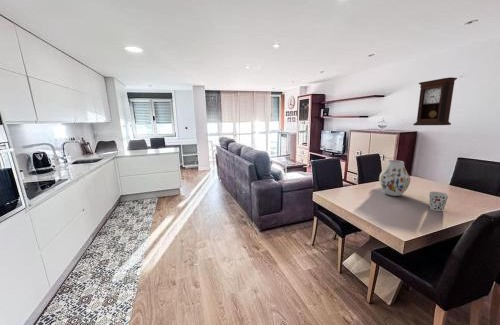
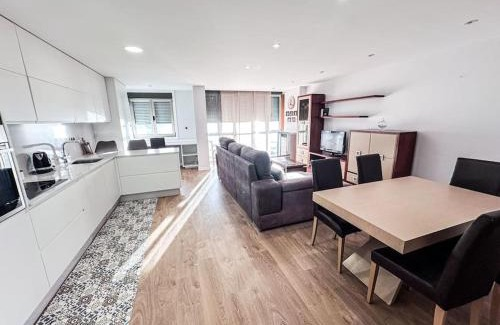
- vase [378,159,411,197]
- pendulum clock [413,76,458,126]
- cup [428,191,450,212]
